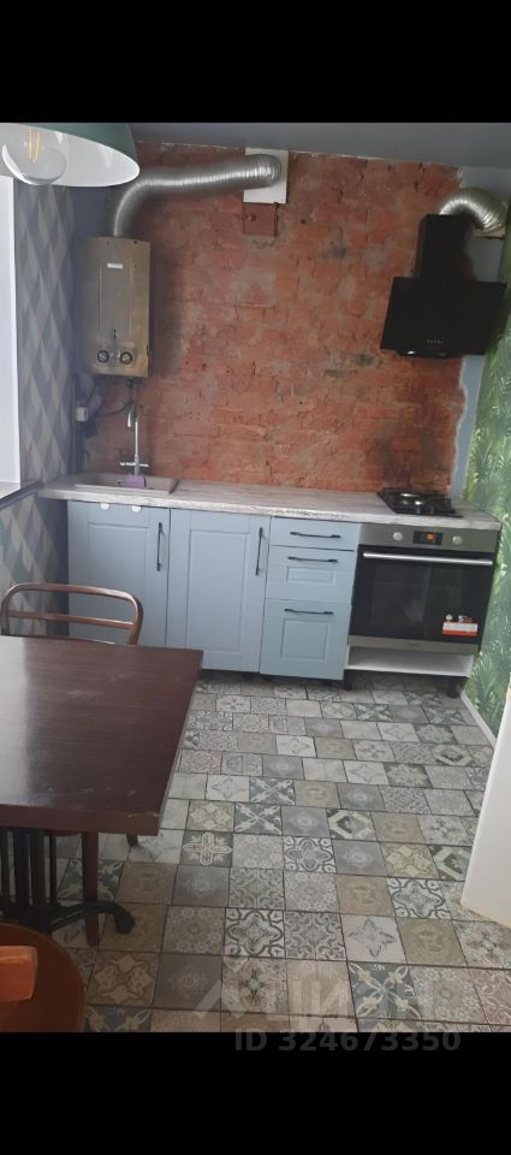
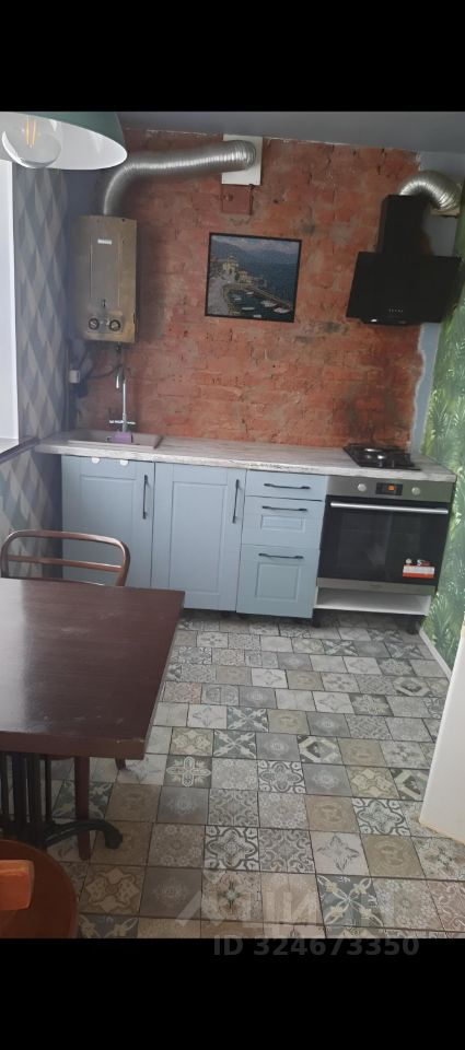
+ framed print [204,231,303,324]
